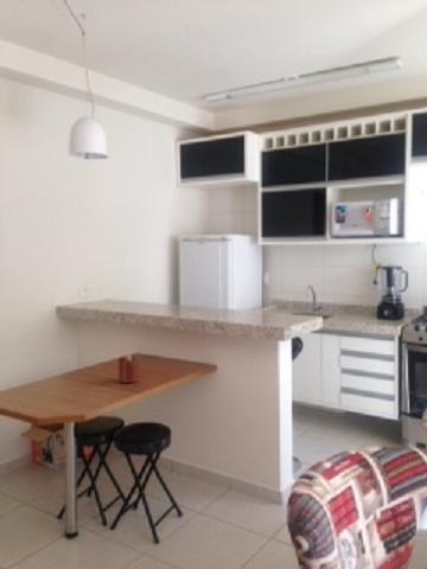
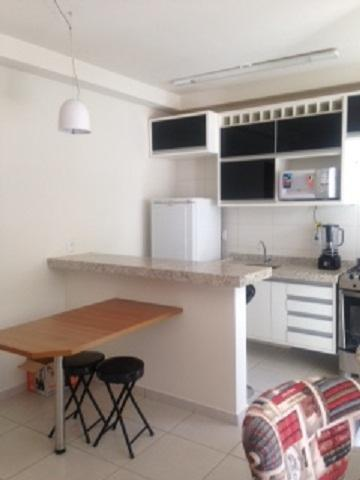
- candle [117,353,140,384]
